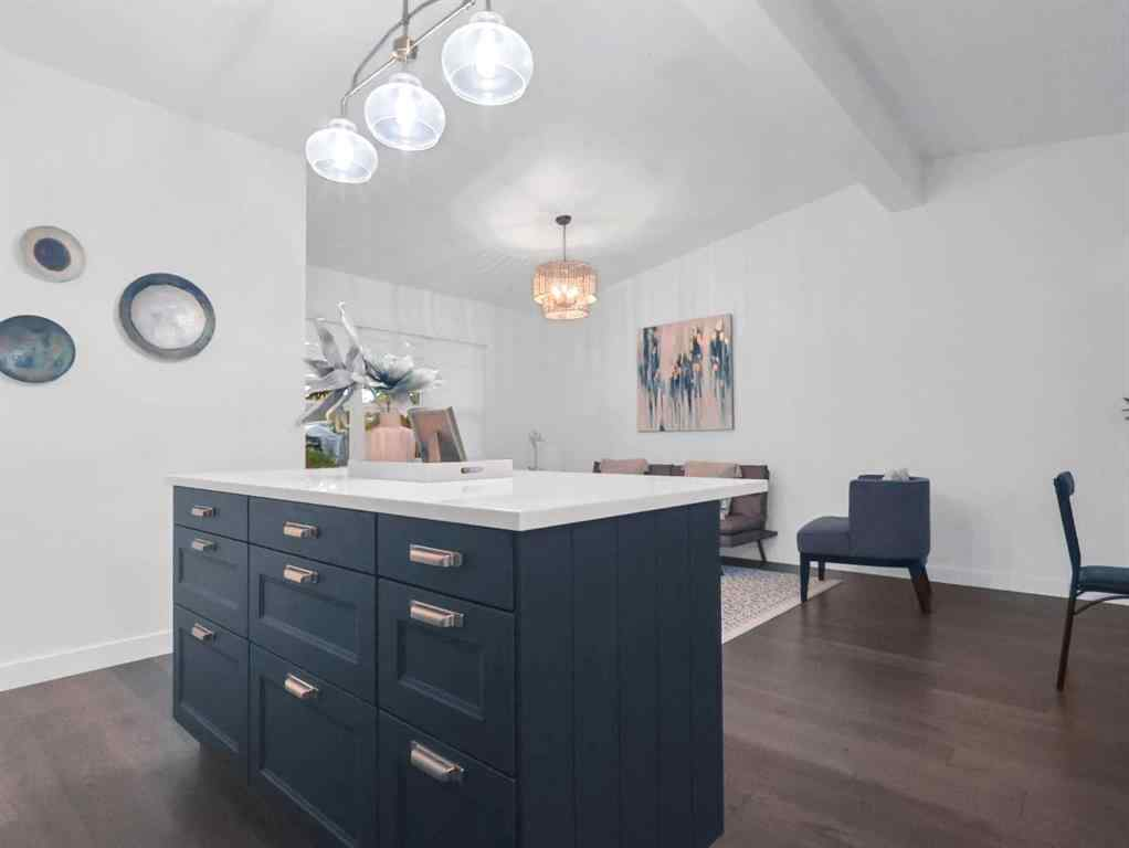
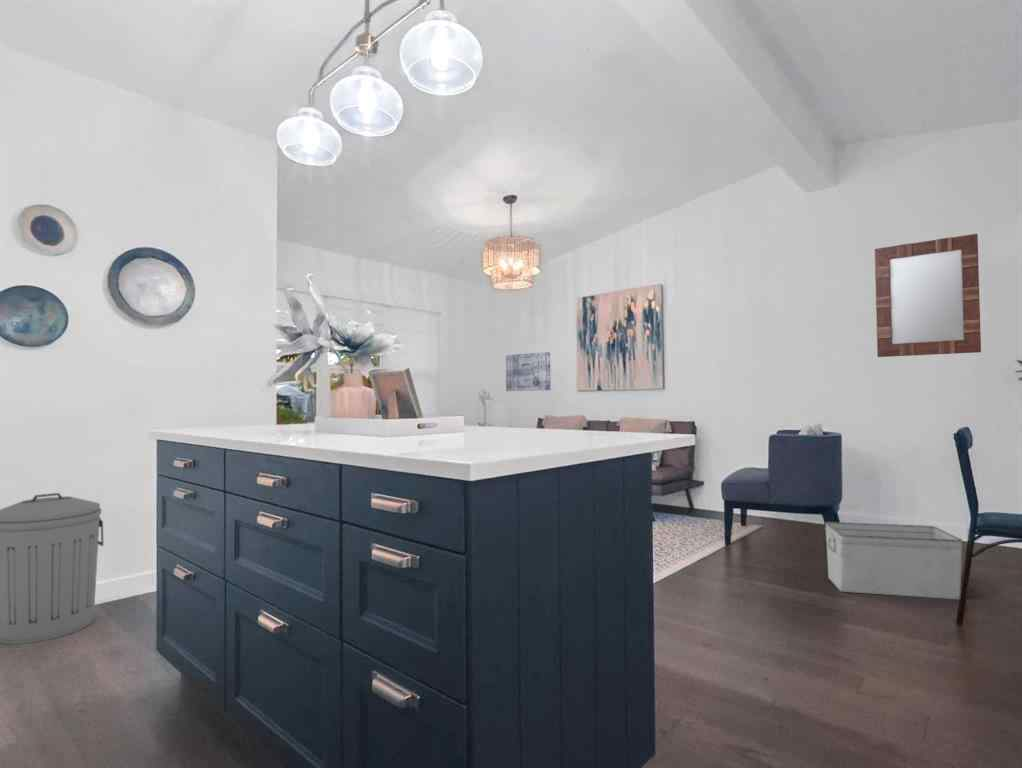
+ trash can [0,492,104,645]
+ home mirror [874,233,982,358]
+ wall art [505,351,552,392]
+ storage bin [824,521,964,600]
